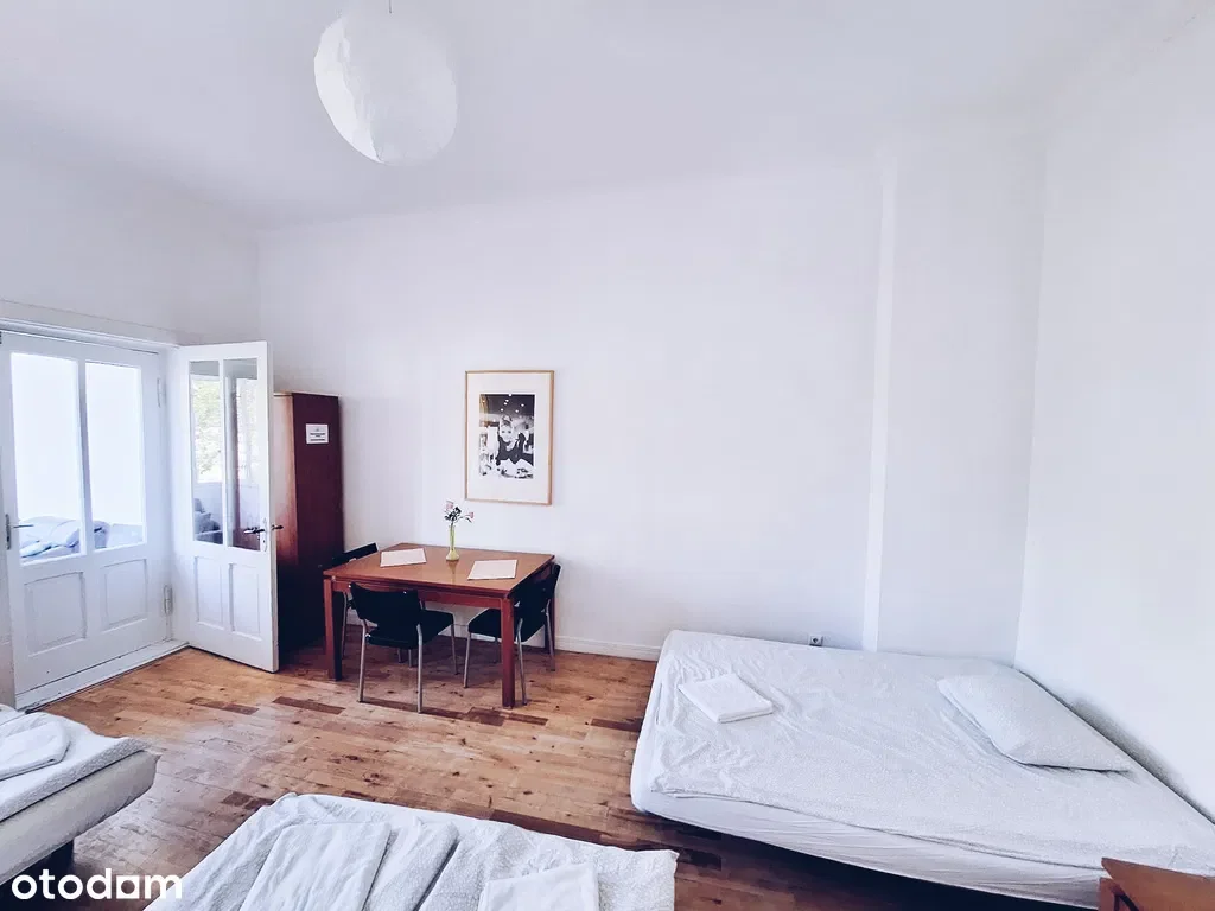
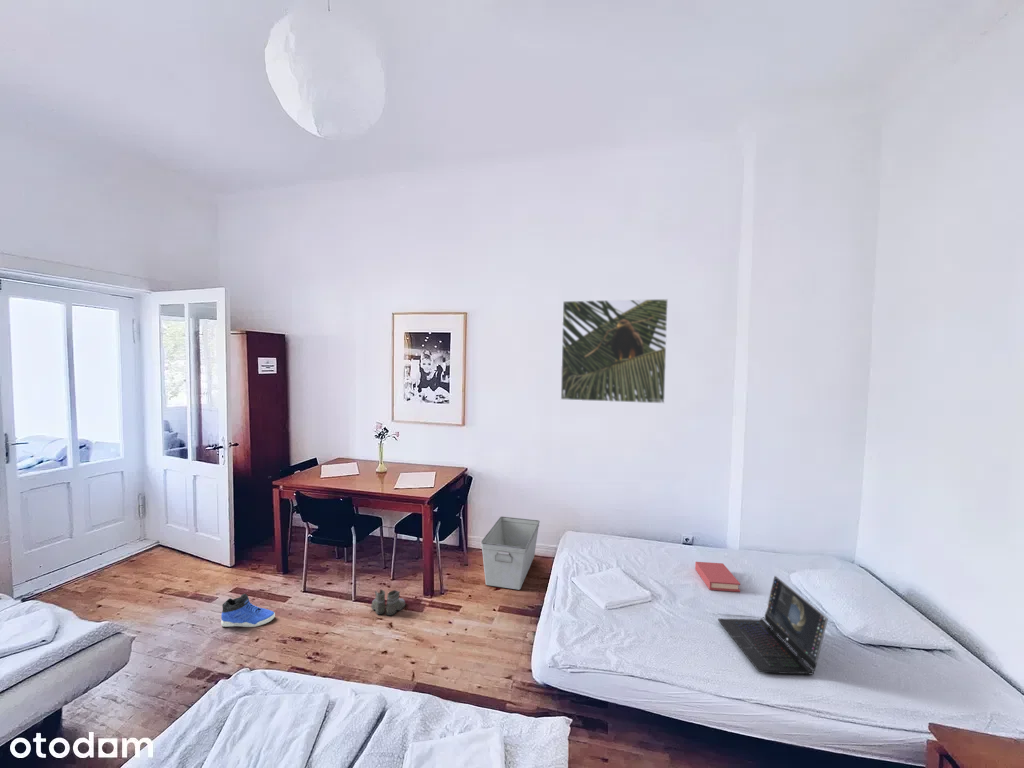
+ book [694,561,741,593]
+ storage bin [480,516,541,591]
+ boots [370,589,407,616]
+ laptop [717,575,829,676]
+ sneaker [220,593,276,628]
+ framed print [560,298,669,404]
